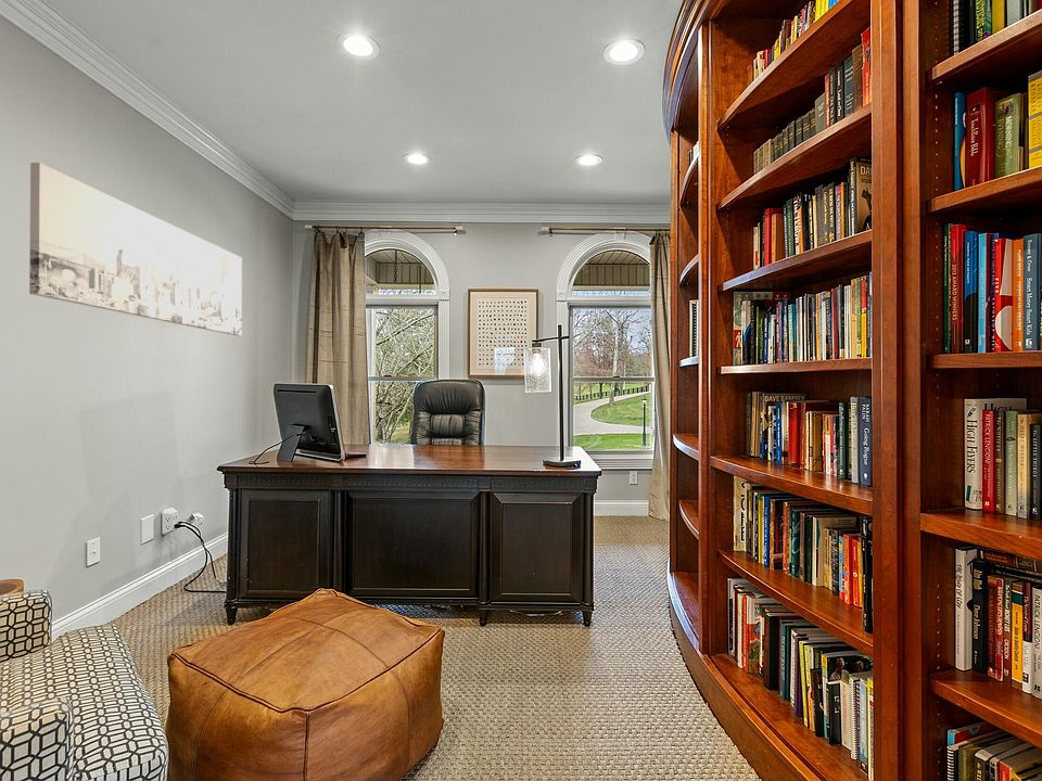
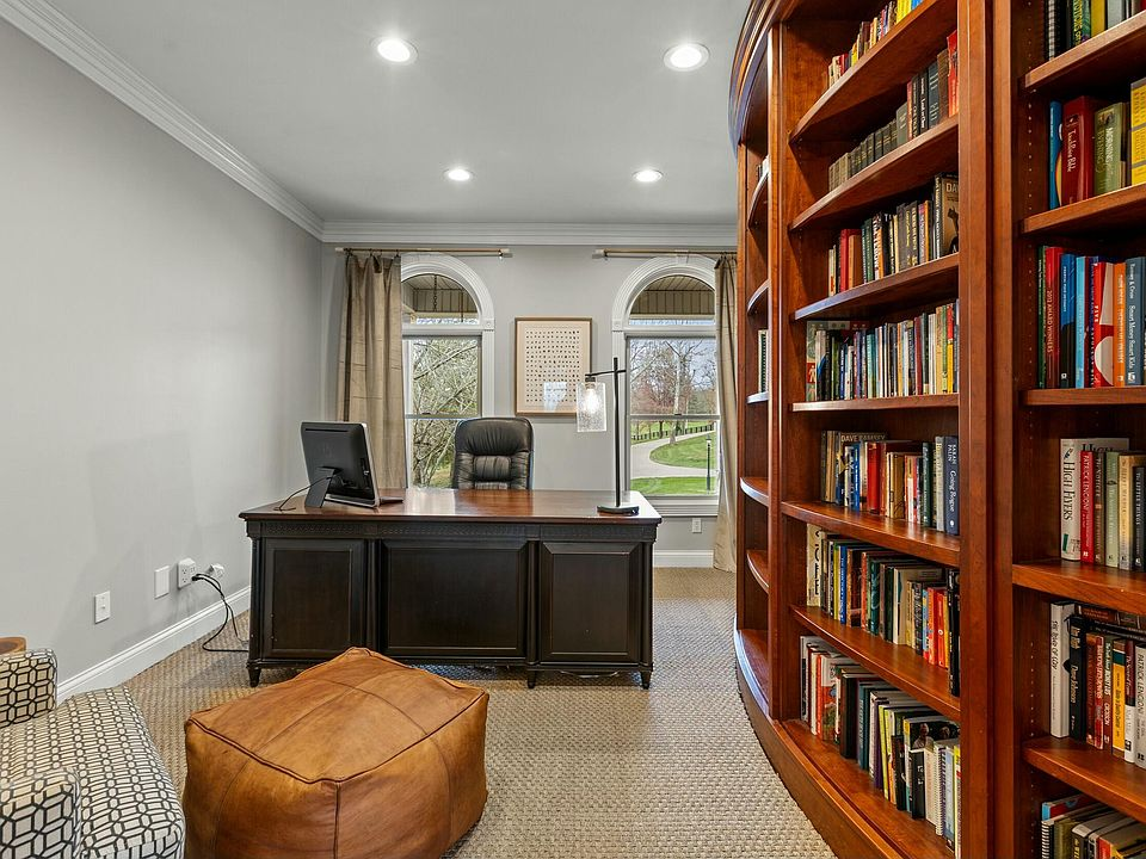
- wall art [28,162,243,336]
